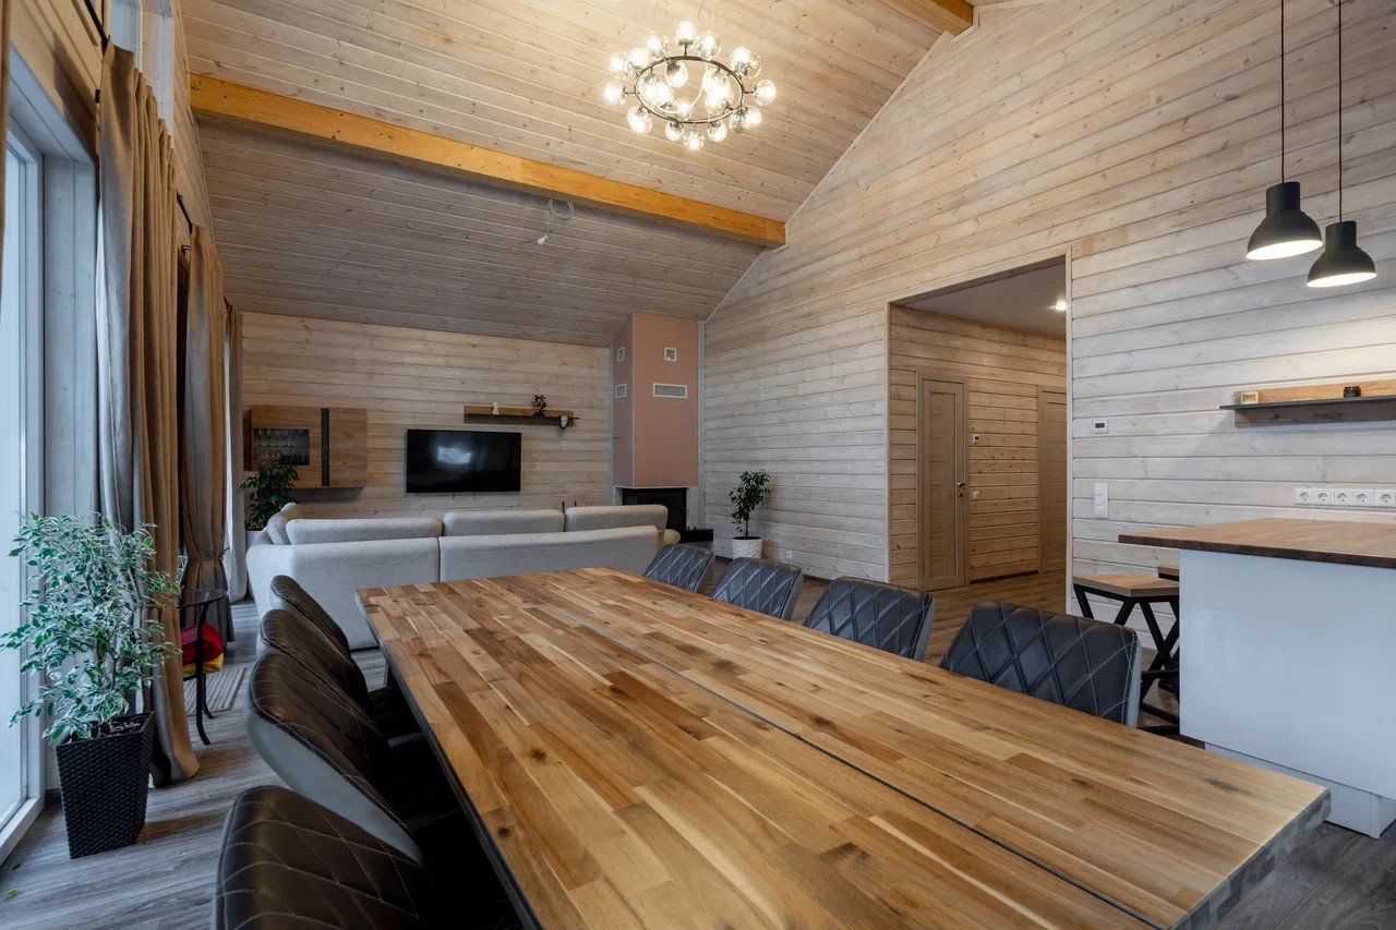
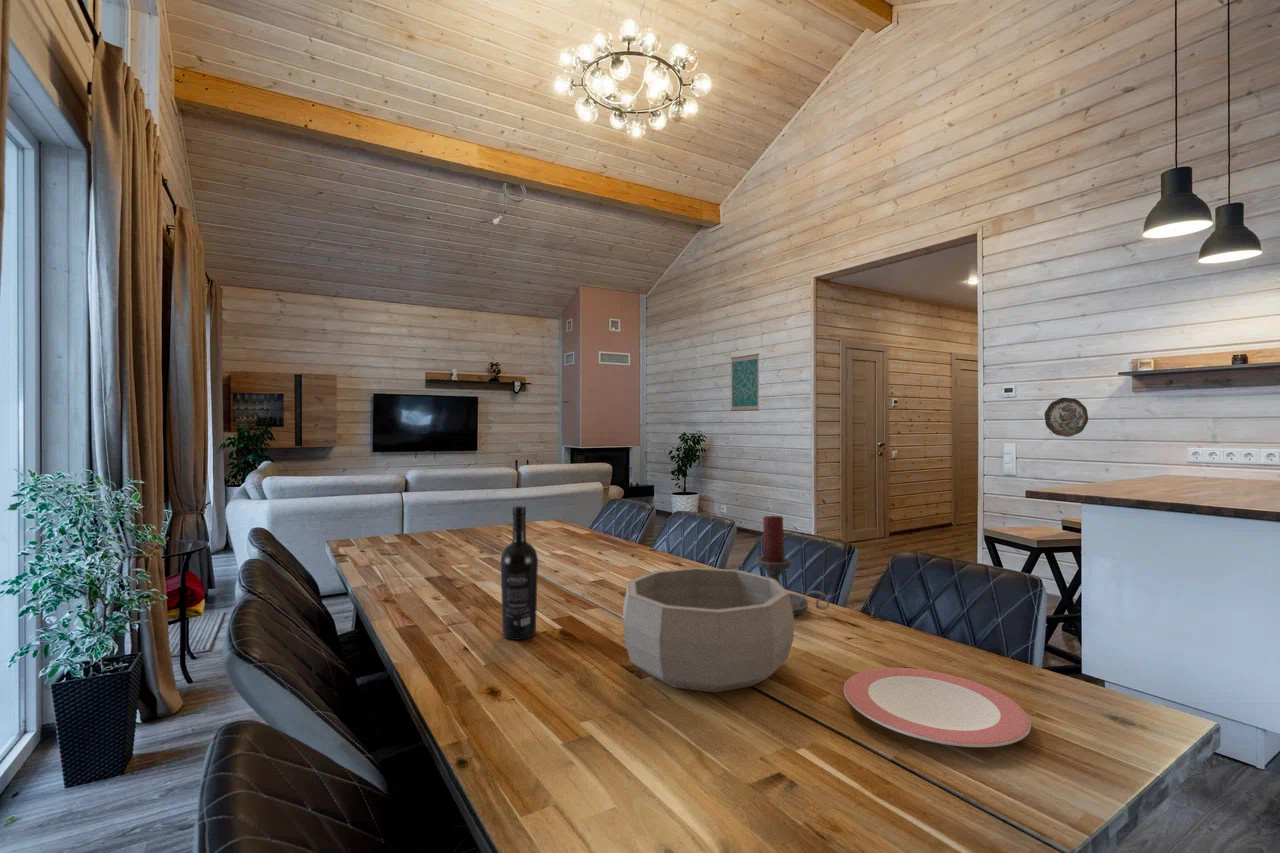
+ decorative plate [1044,397,1089,438]
+ candle holder [755,515,830,616]
+ plate [843,667,1032,748]
+ wine bottle [500,505,539,641]
+ decorative bowl [622,566,796,694]
+ wall art [730,353,760,412]
